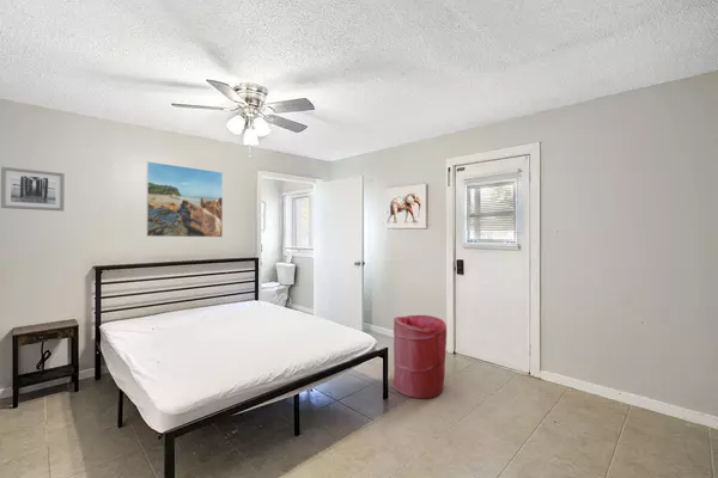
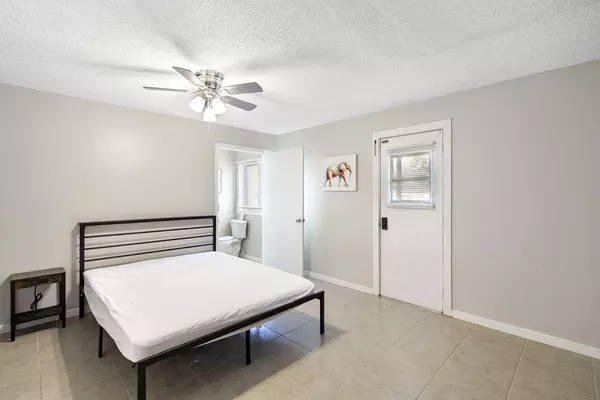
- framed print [145,160,224,238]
- wall art [0,166,66,213]
- laundry hamper [393,314,448,399]
